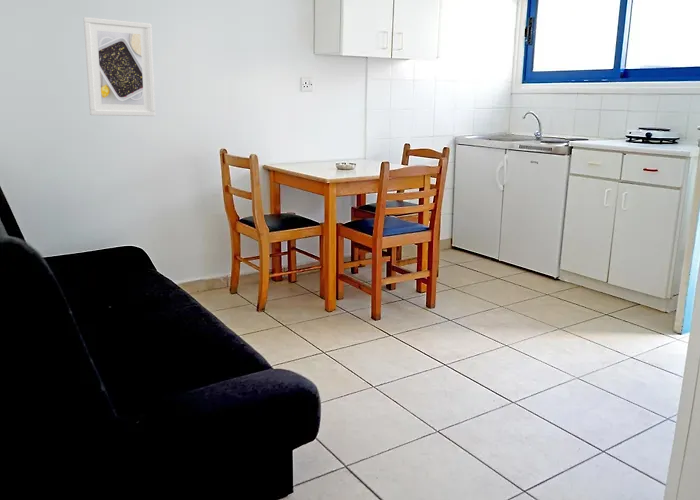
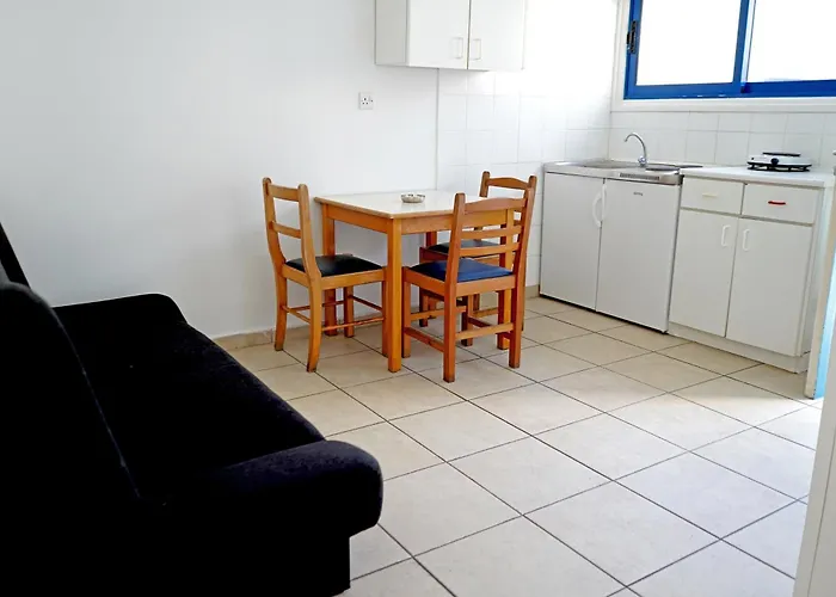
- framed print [82,16,156,117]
